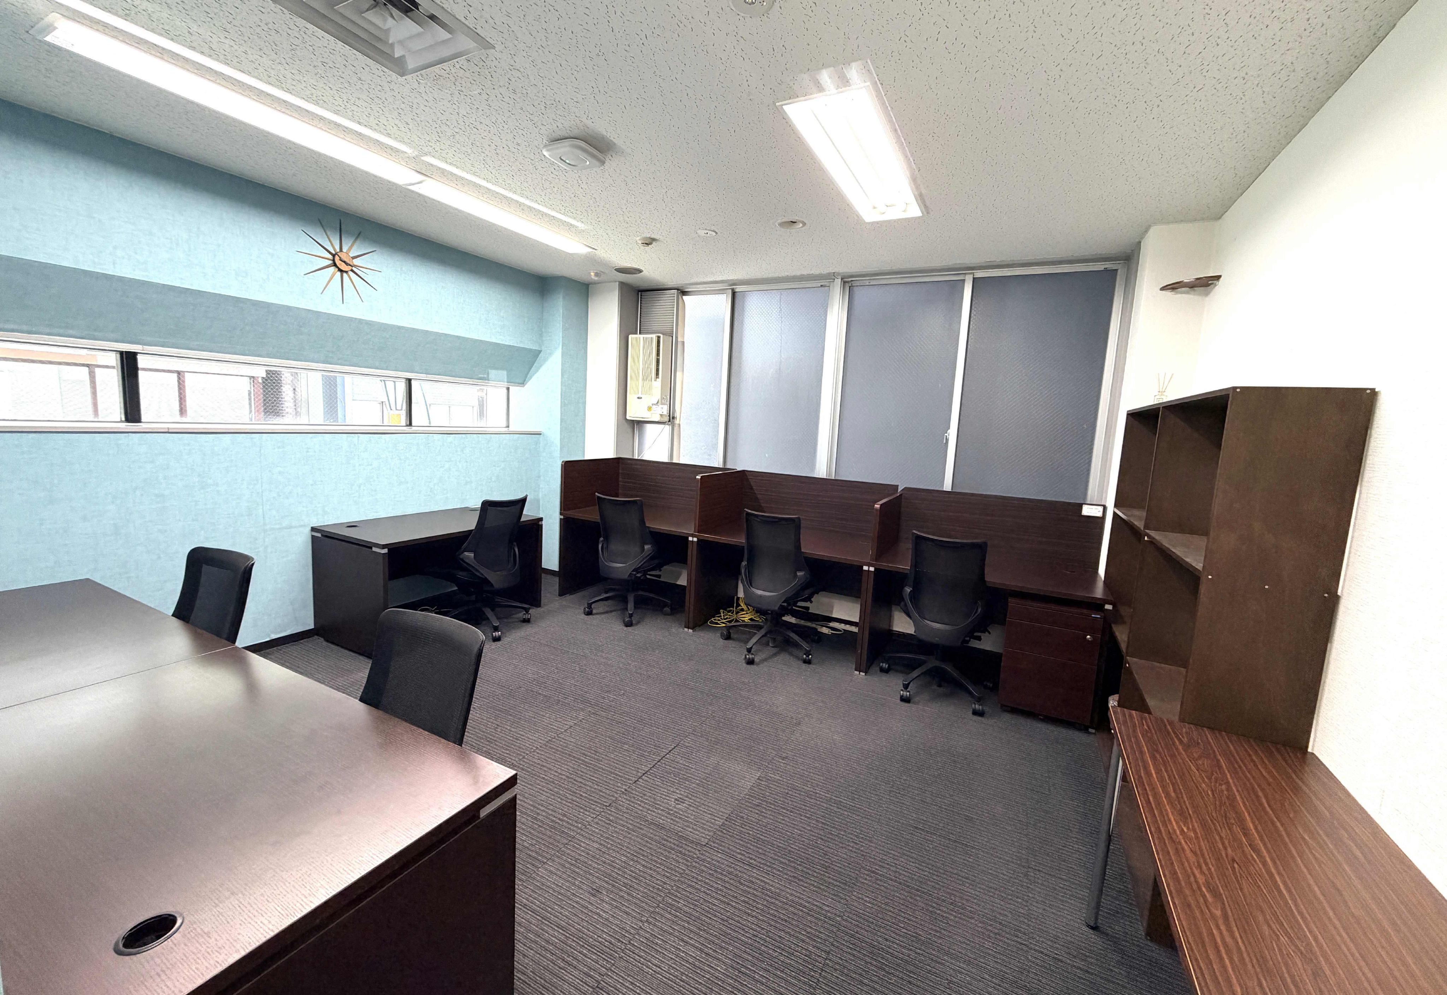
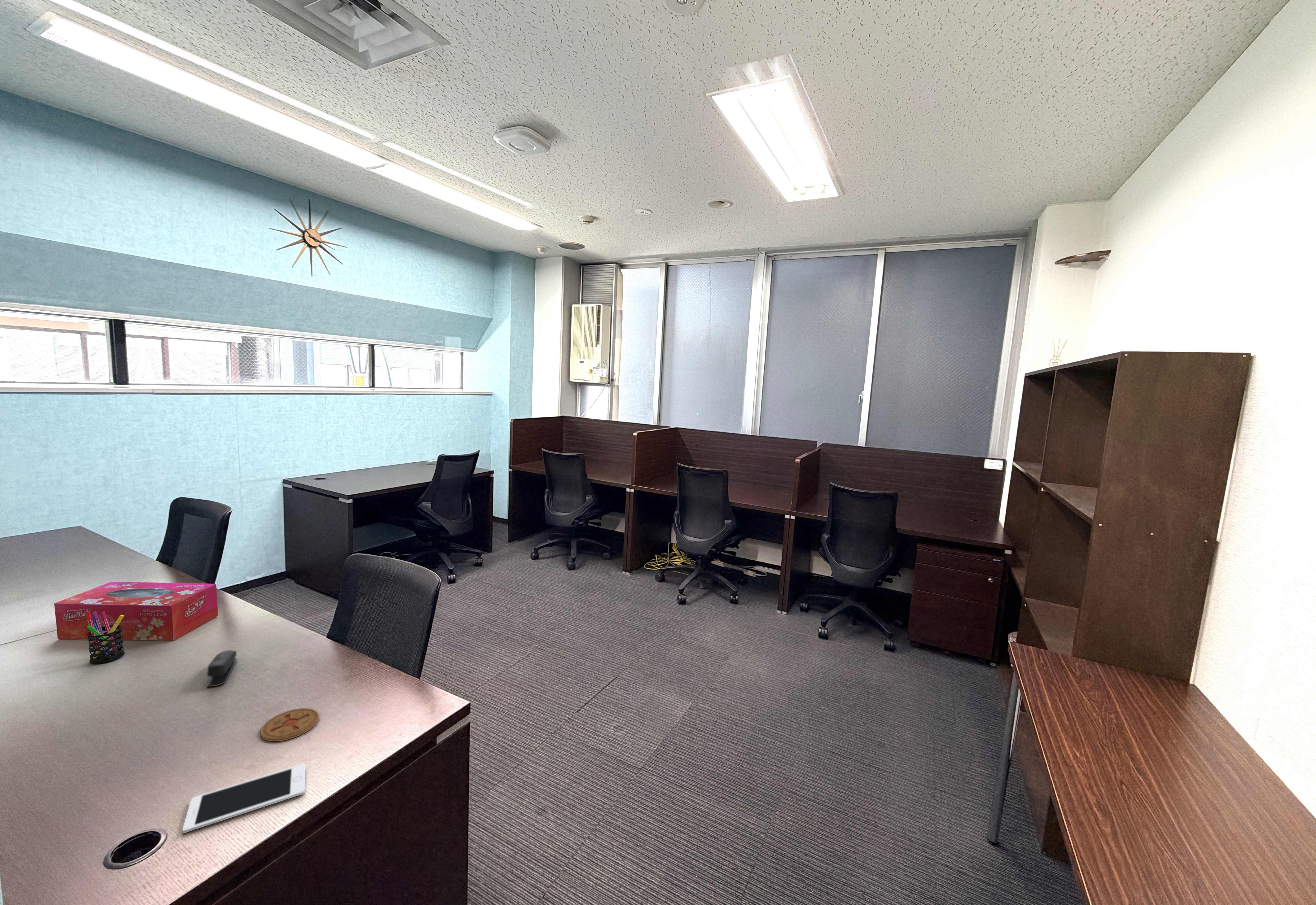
+ cell phone [182,764,306,833]
+ pen holder [85,611,125,664]
+ stapler [207,650,237,687]
+ tissue box [54,581,218,641]
+ coaster [260,708,319,742]
